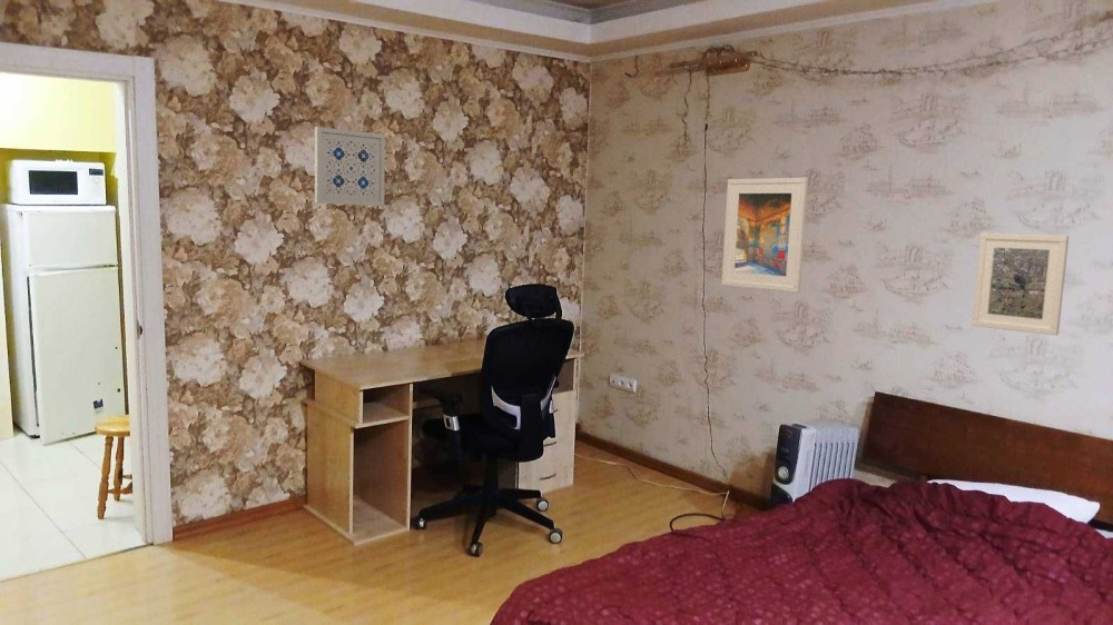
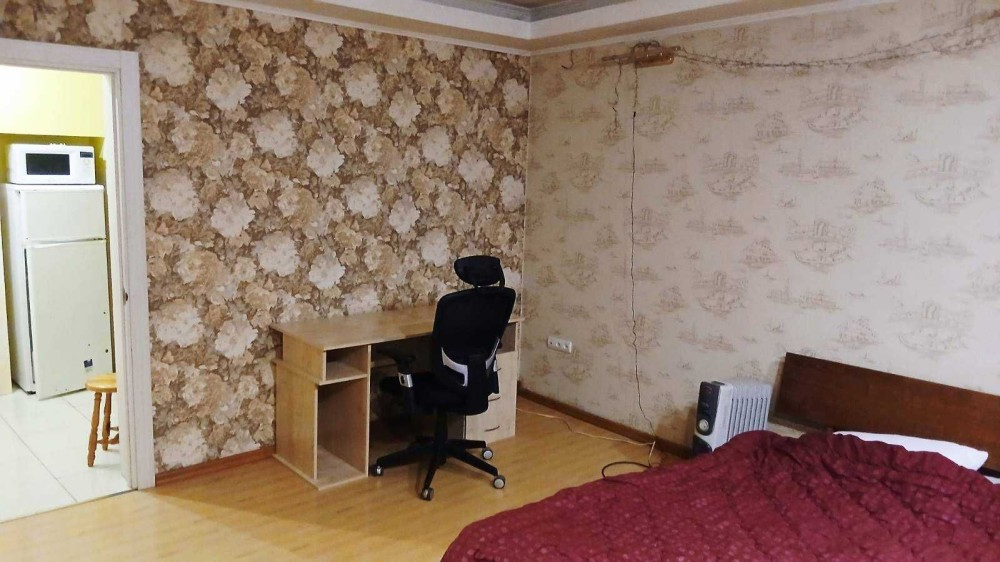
- wall art [314,126,386,207]
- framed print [720,177,809,294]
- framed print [971,231,1070,337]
